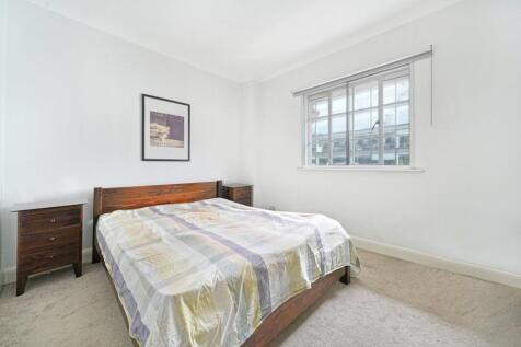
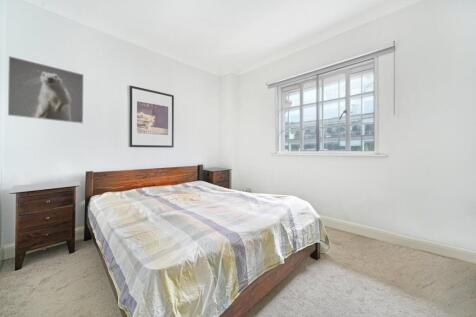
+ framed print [7,55,85,124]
